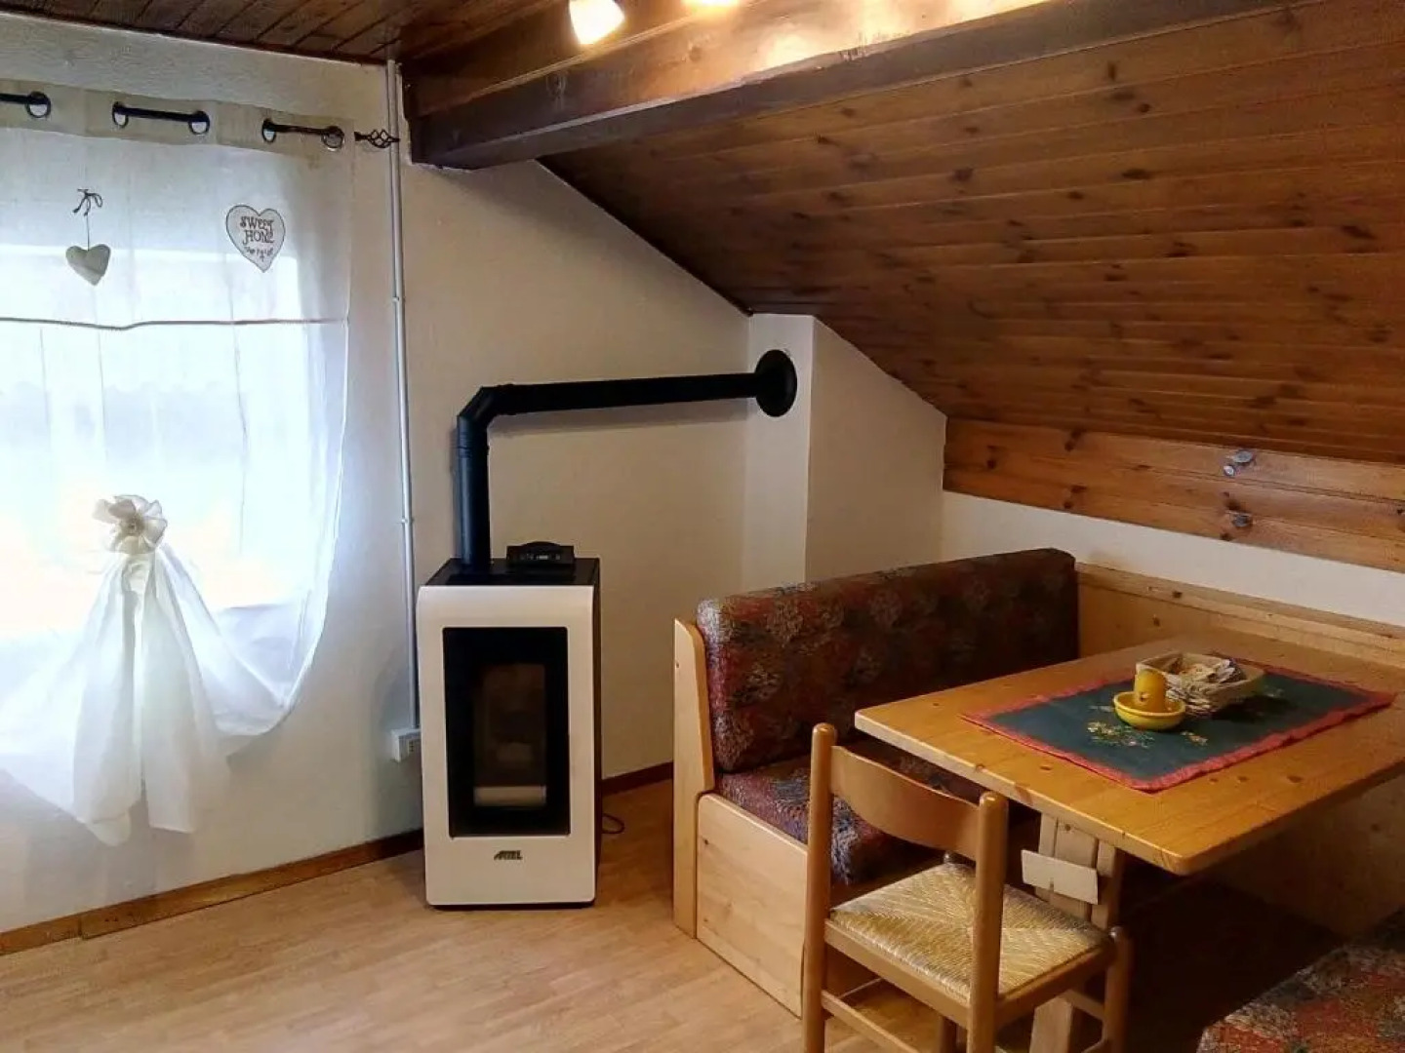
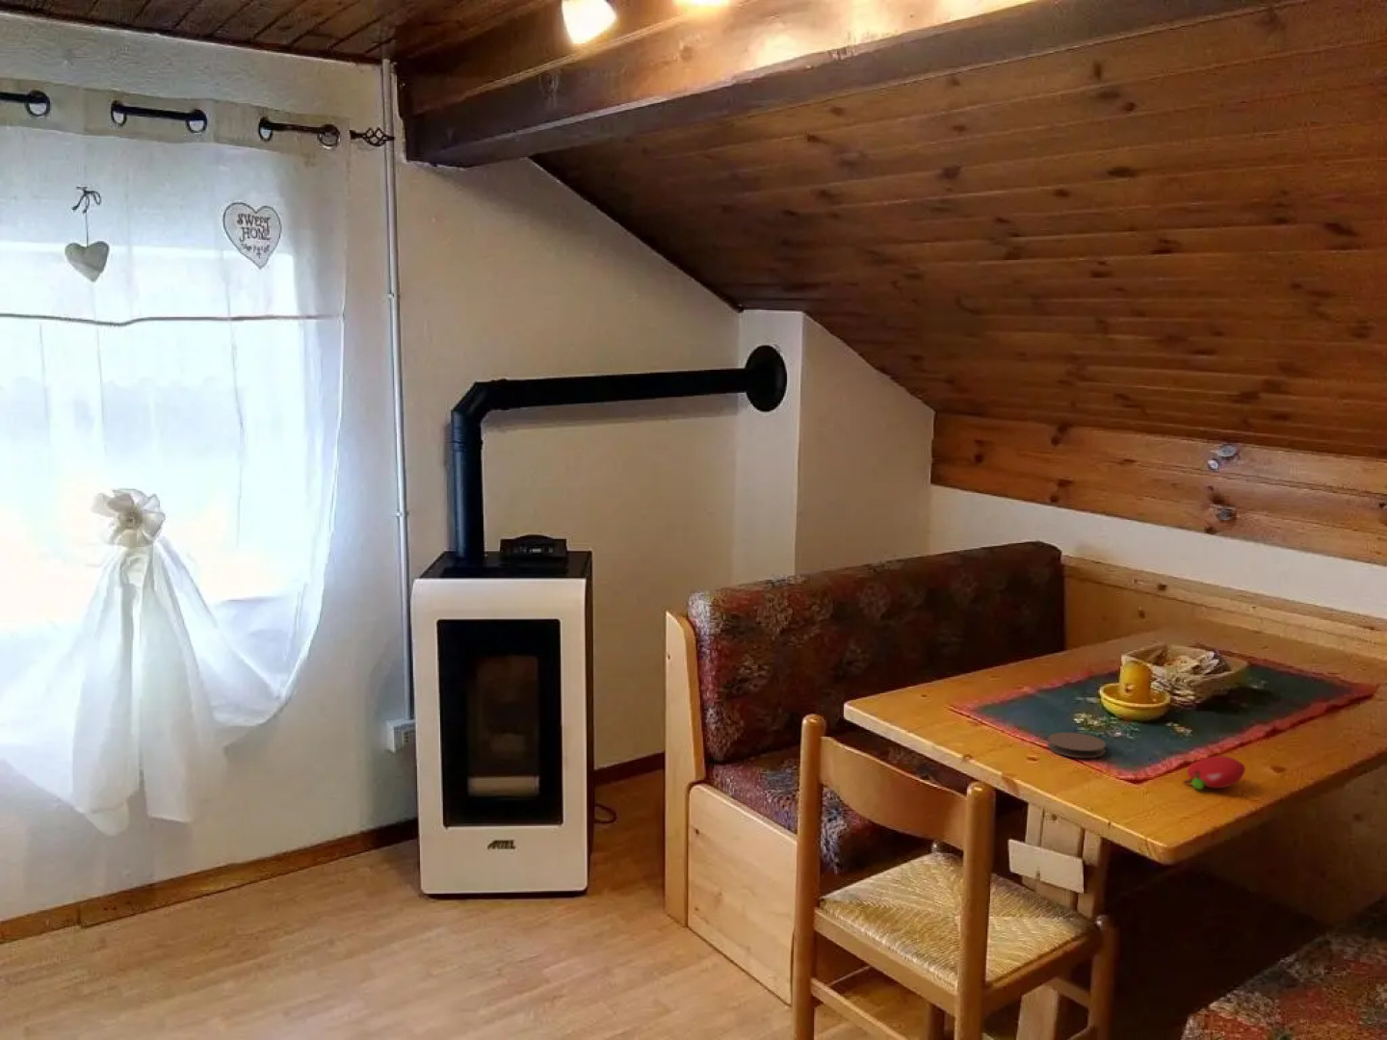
+ fruit [1182,755,1246,791]
+ coaster [1047,732,1106,759]
